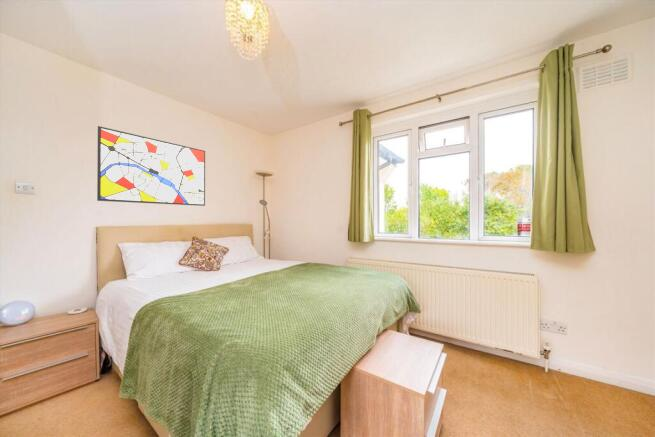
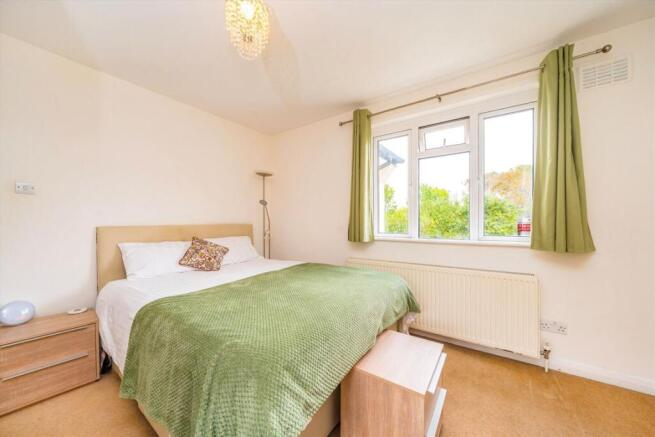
- wall art [96,125,206,207]
